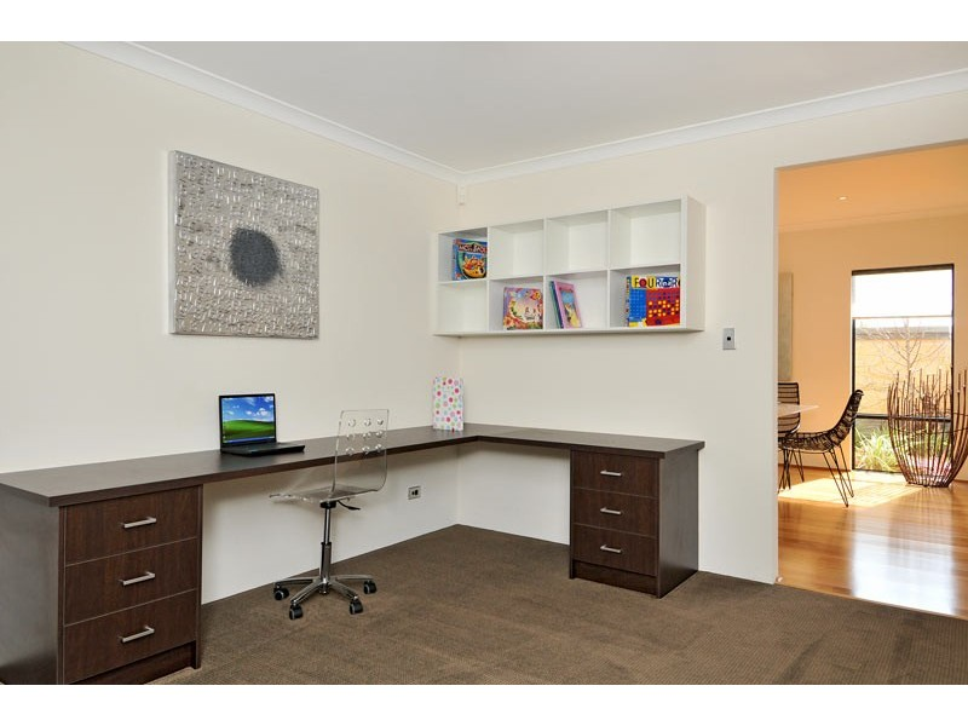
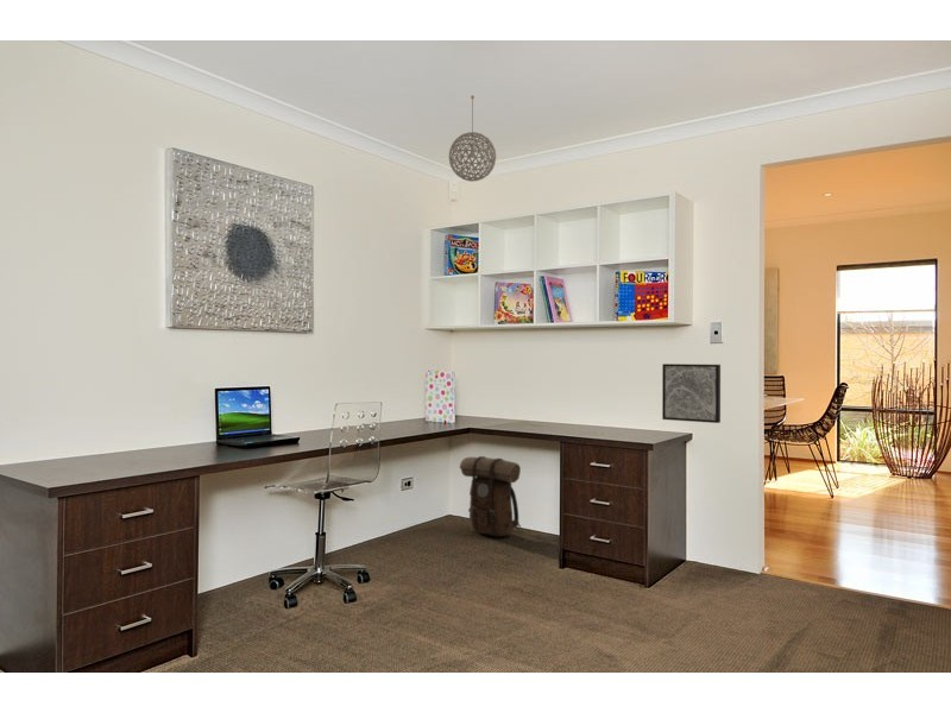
+ pendant light [448,94,497,183]
+ backpack [459,455,522,538]
+ wall art [661,362,722,424]
